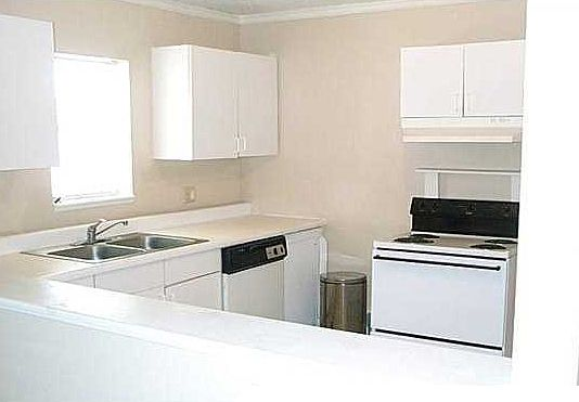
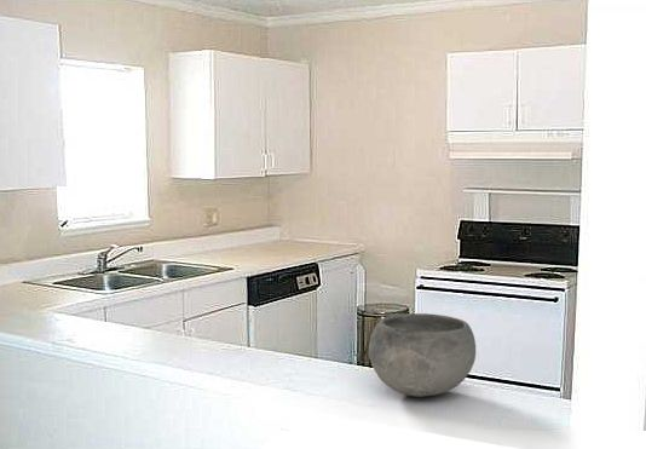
+ bowl [368,312,477,398]
